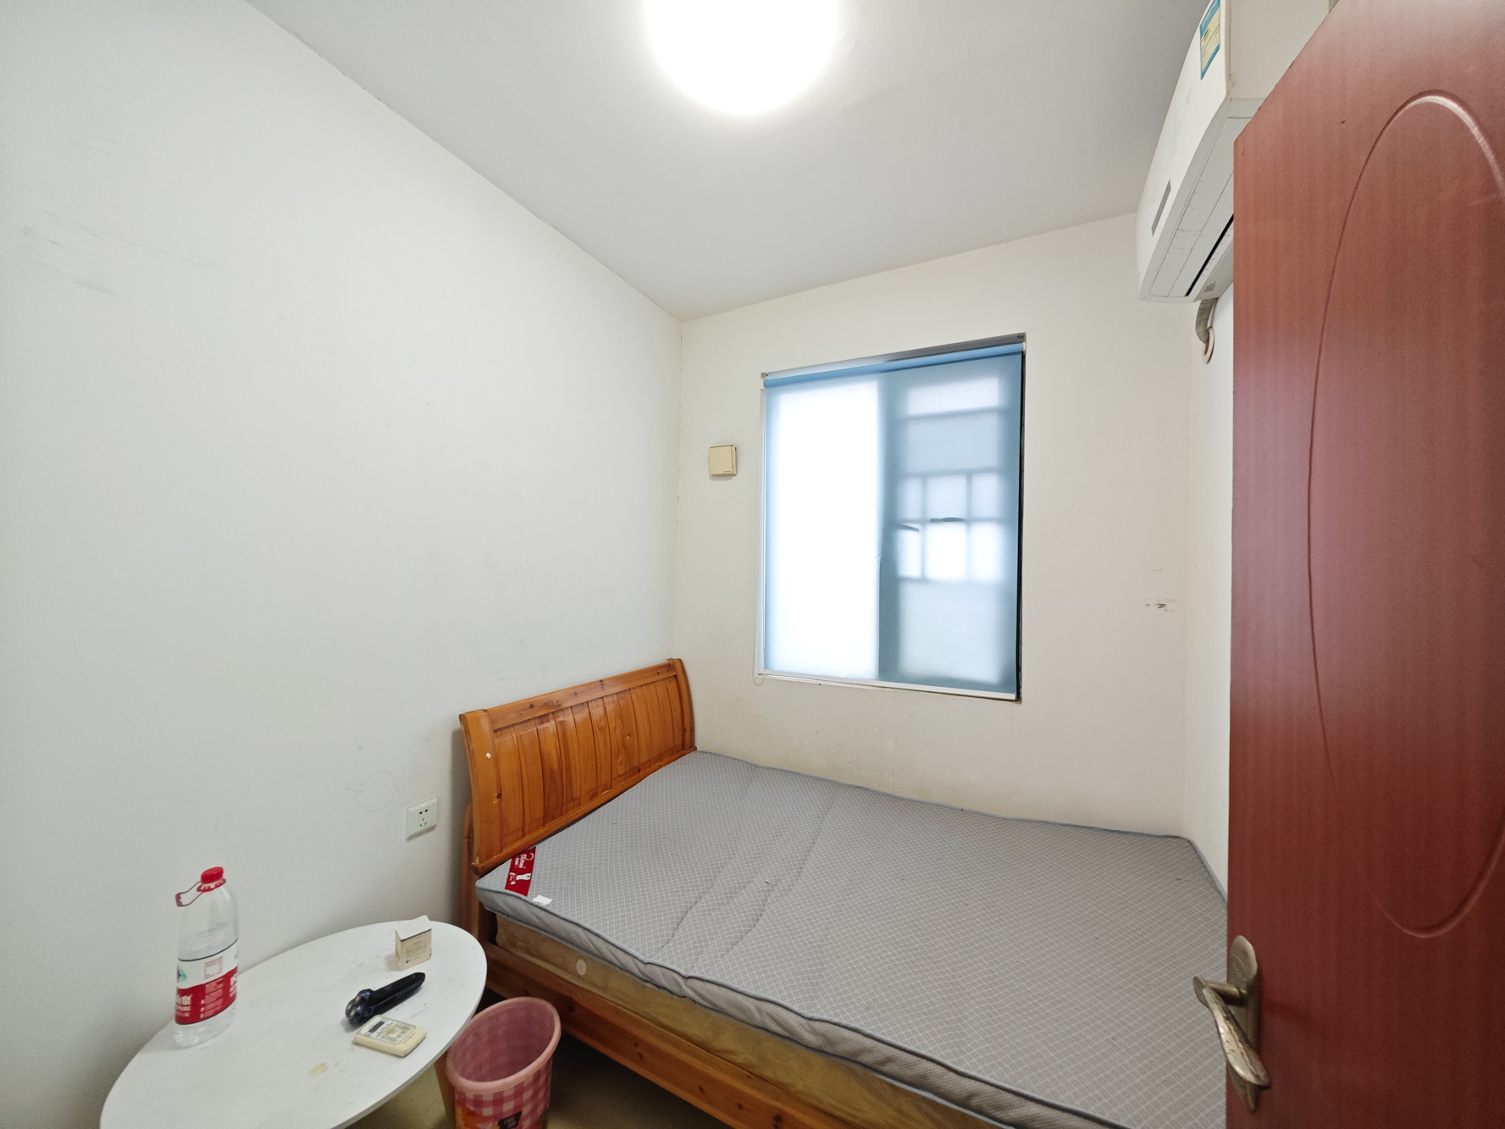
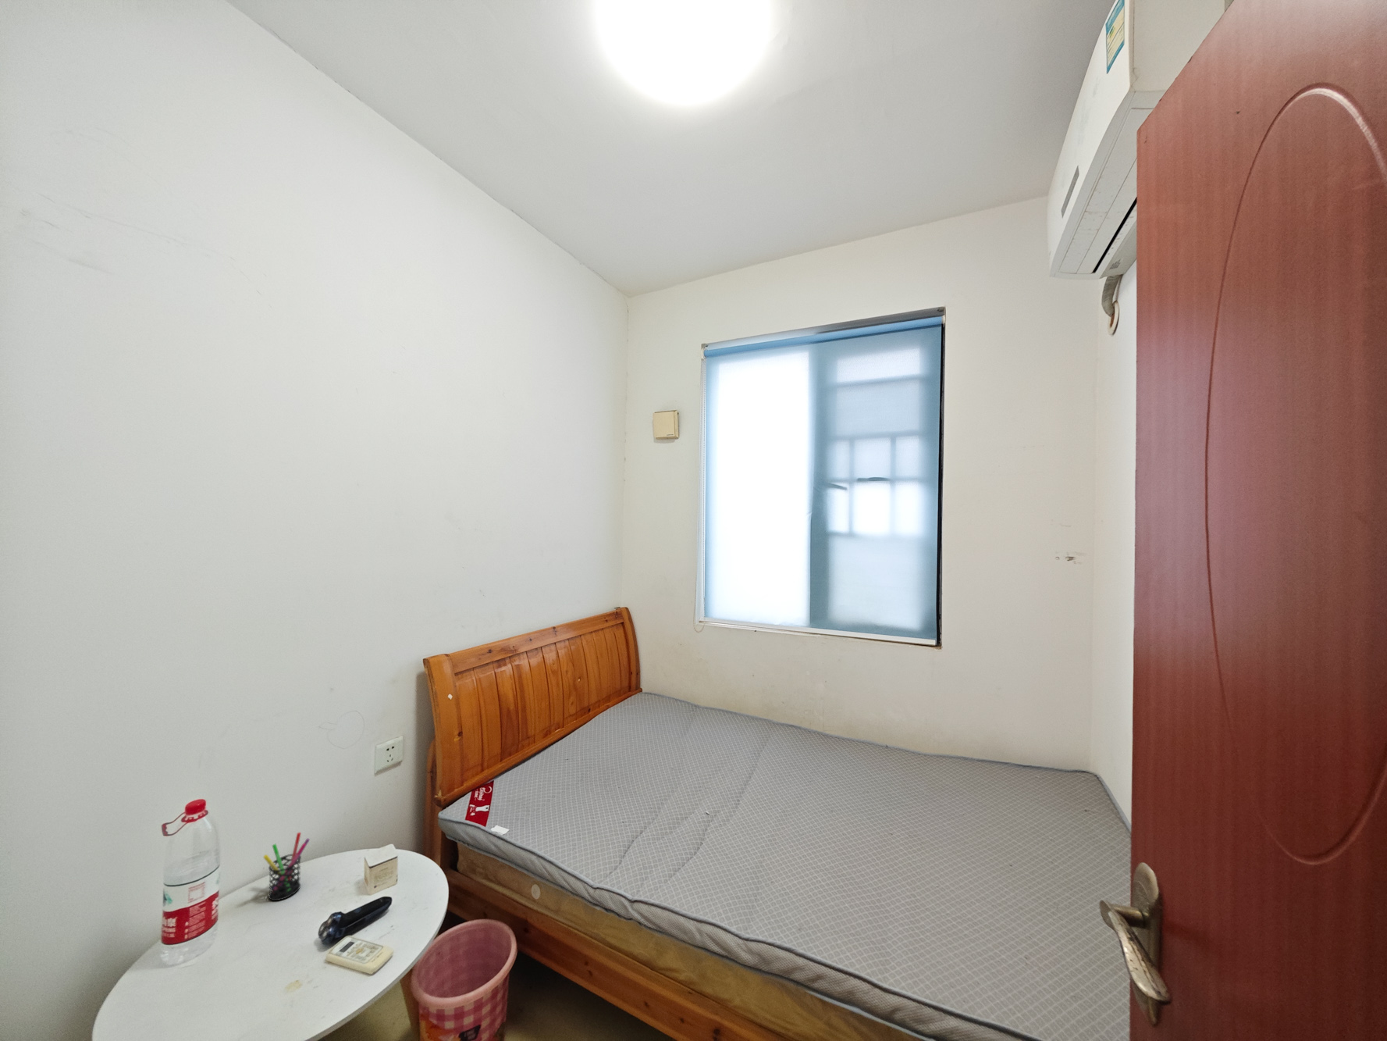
+ pen holder [262,832,310,901]
